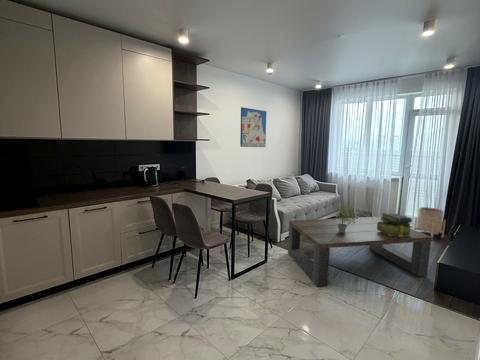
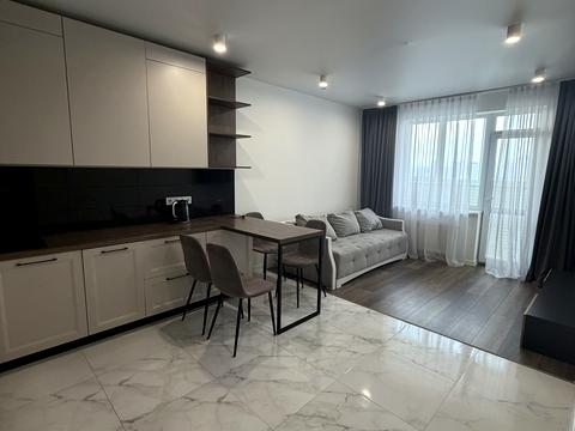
- stack of books [377,212,413,237]
- potted plant [333,202,359,233]
- coffee table [287,216,433,287]
- planter [413,206,447,241]
- wall art [239,106,267,148]
